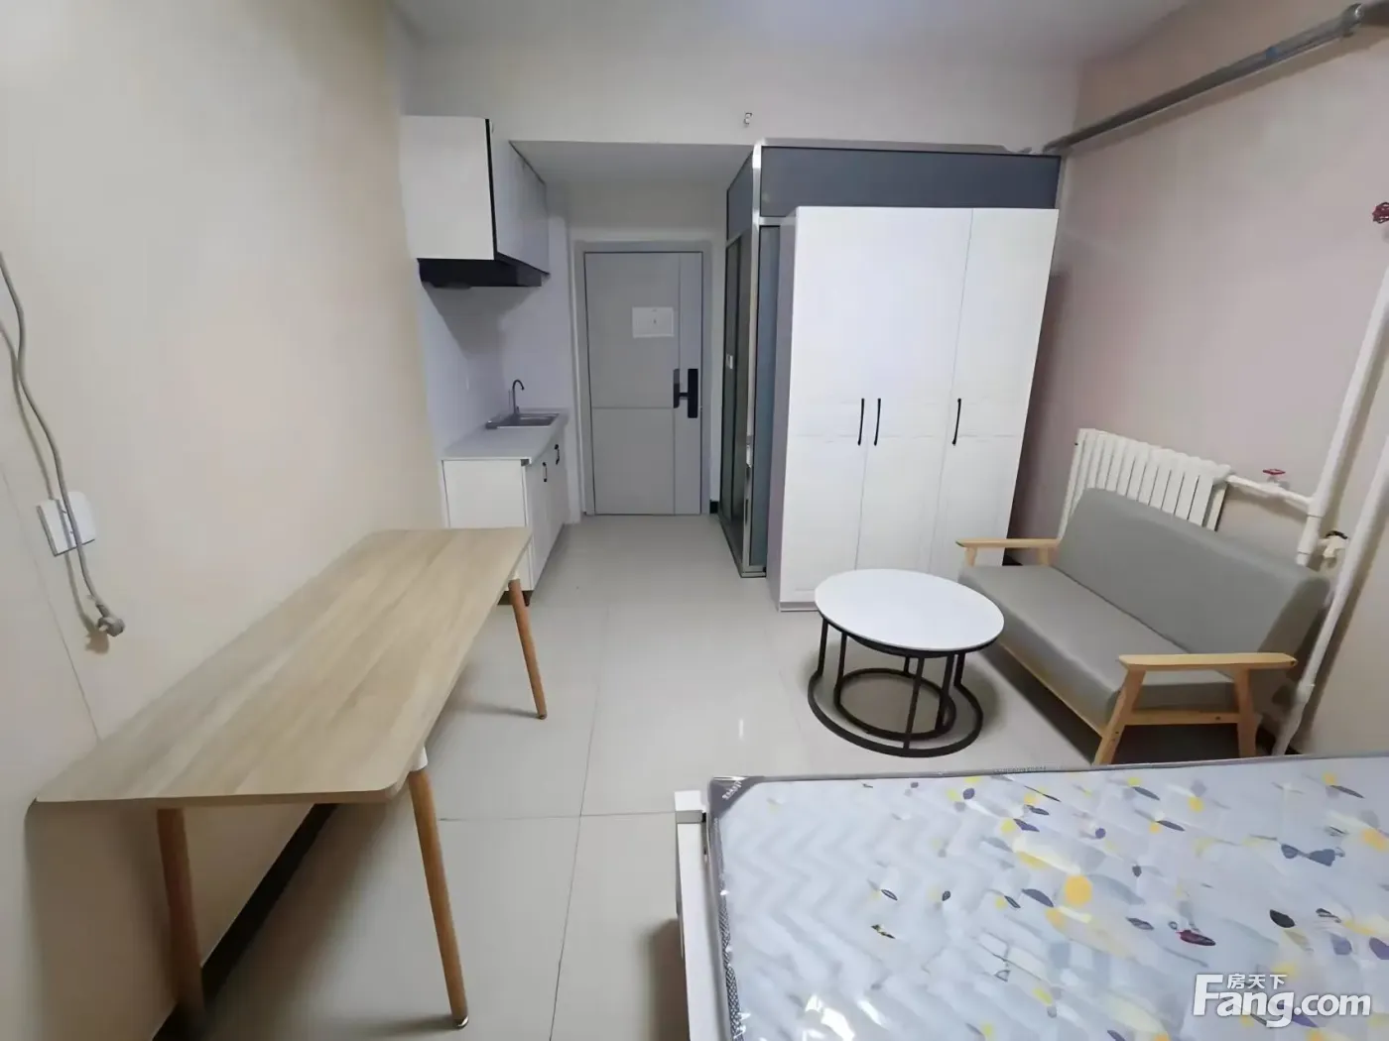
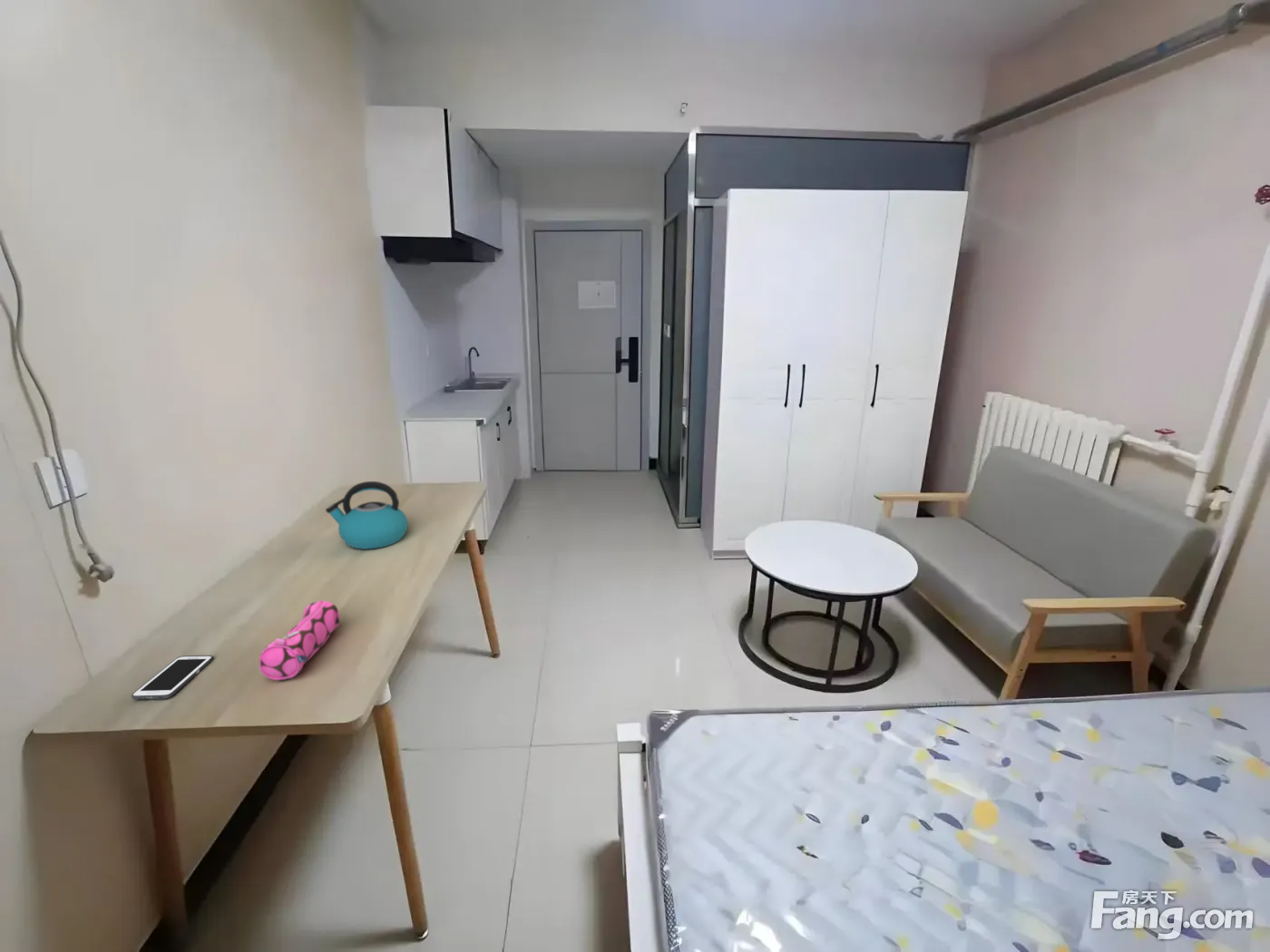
+ pencil case [258,599,341,681]
+ kettle [325,481,409,550]
+ cell phone [131,655,214,700]
